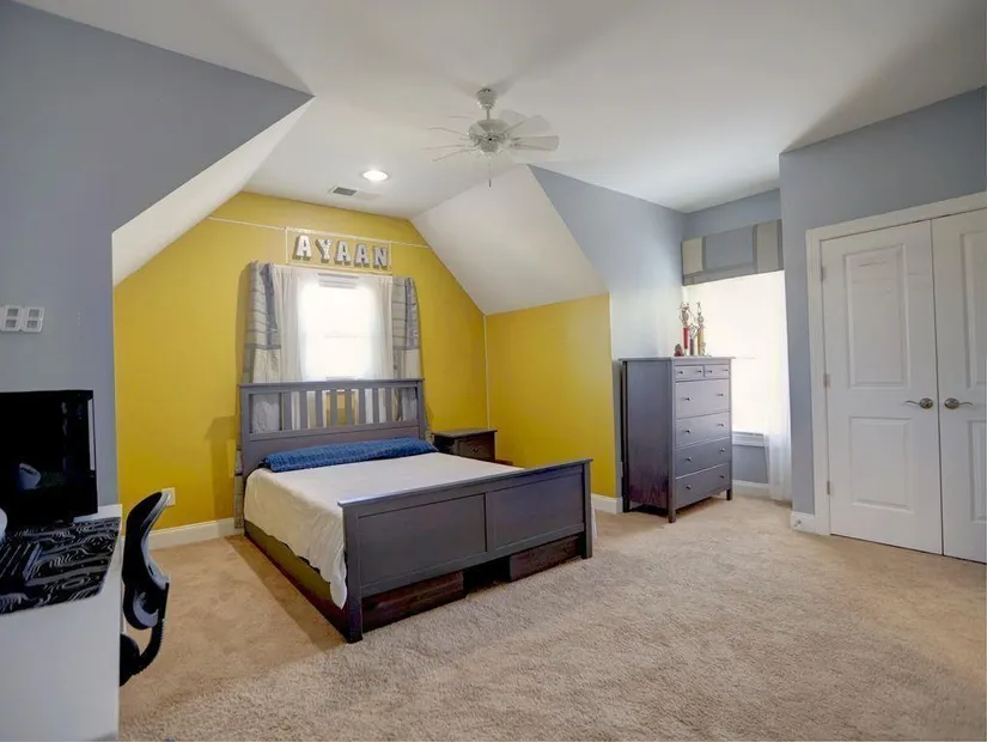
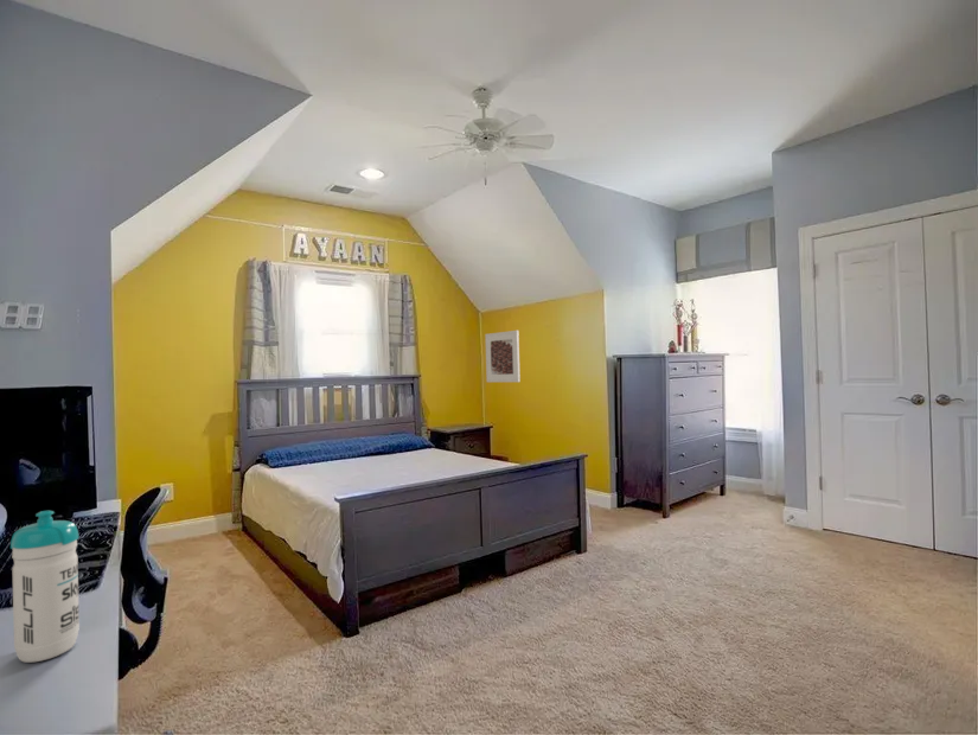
+ water bottle [9,510,81,664]
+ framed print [484,330,522,383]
